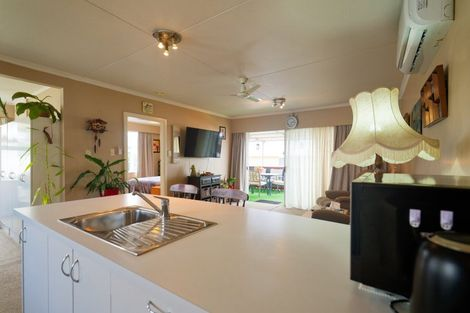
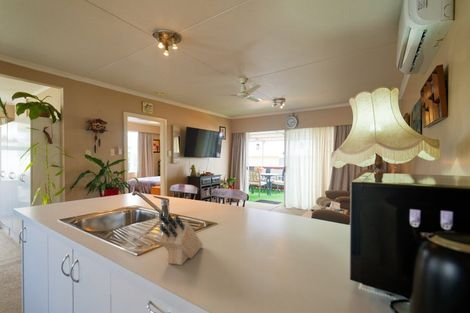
+ knife block [158,212,204,266]
